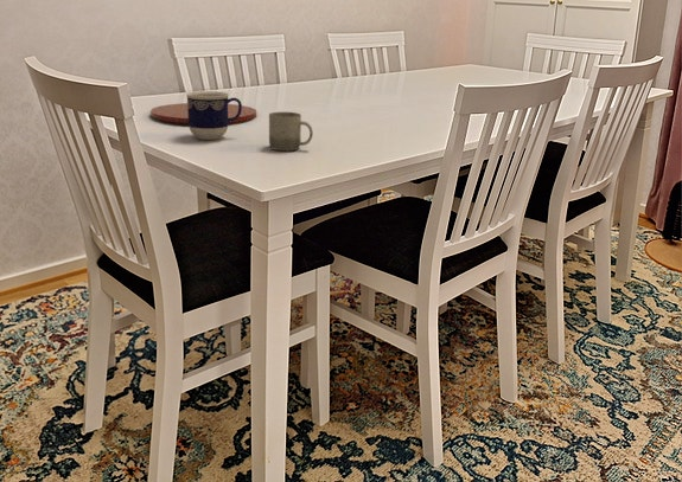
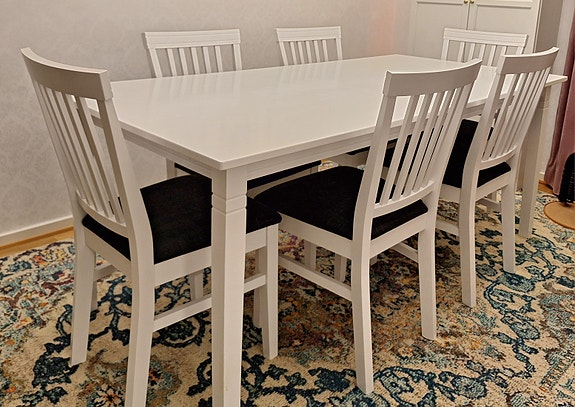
- cup [185,90,243,141]
- plate [149,102,257,124]
- cup [268,111,314,152]
